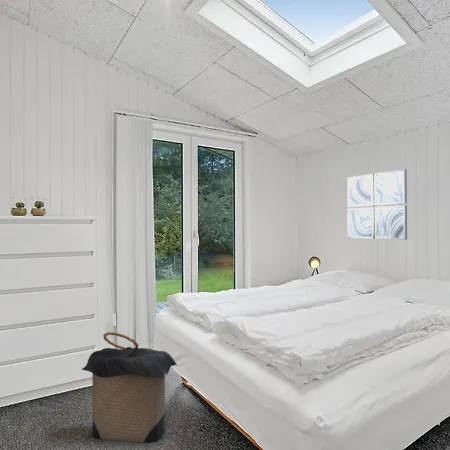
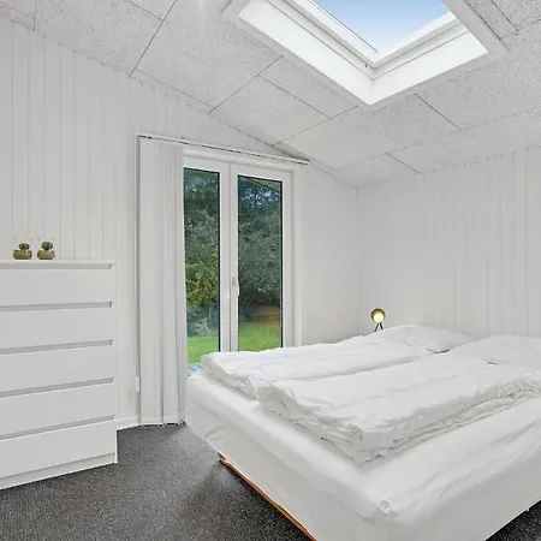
- laundry hamper [81,331,178,444]
- wall art [346,168,408,241]
